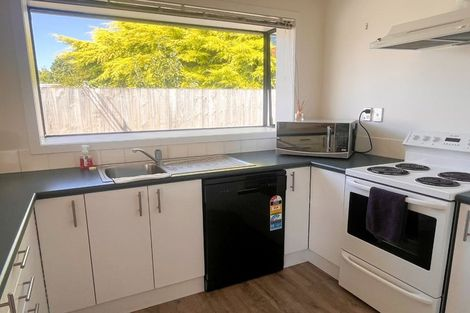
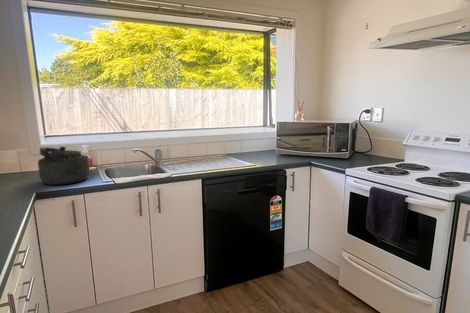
+ kettle [37,145,90,186]
